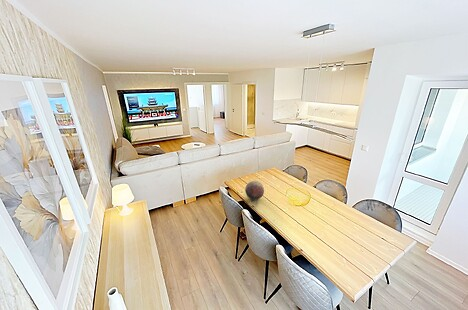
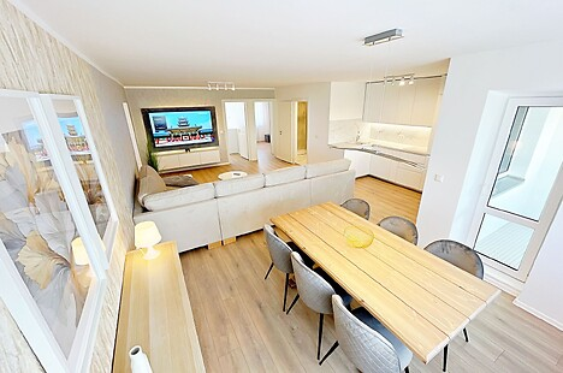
- decorative orb [244,180,265,201]
